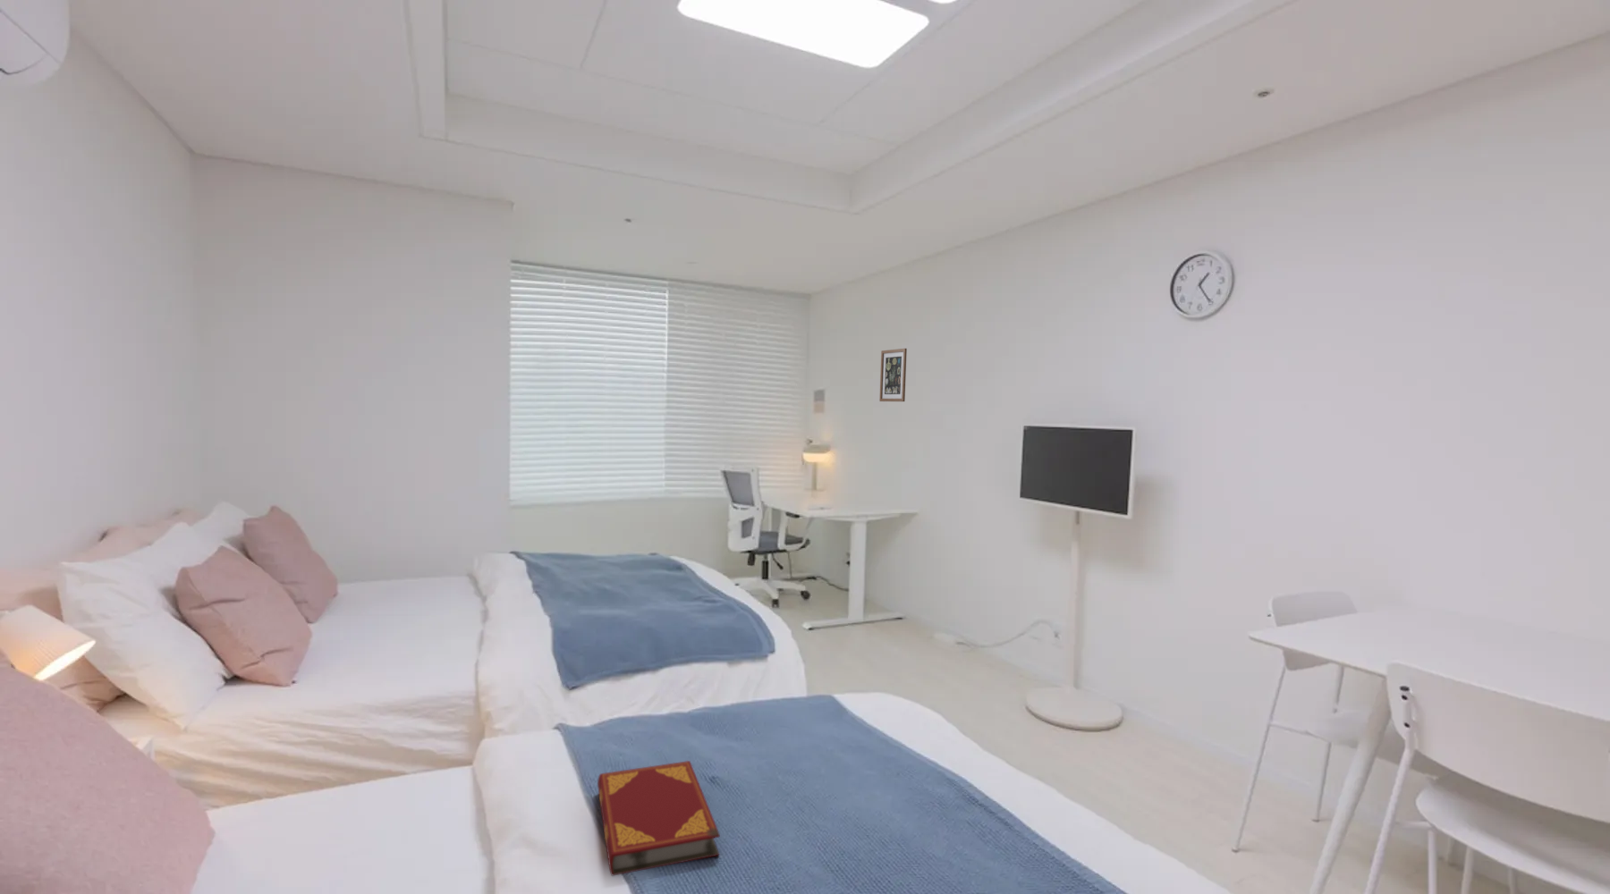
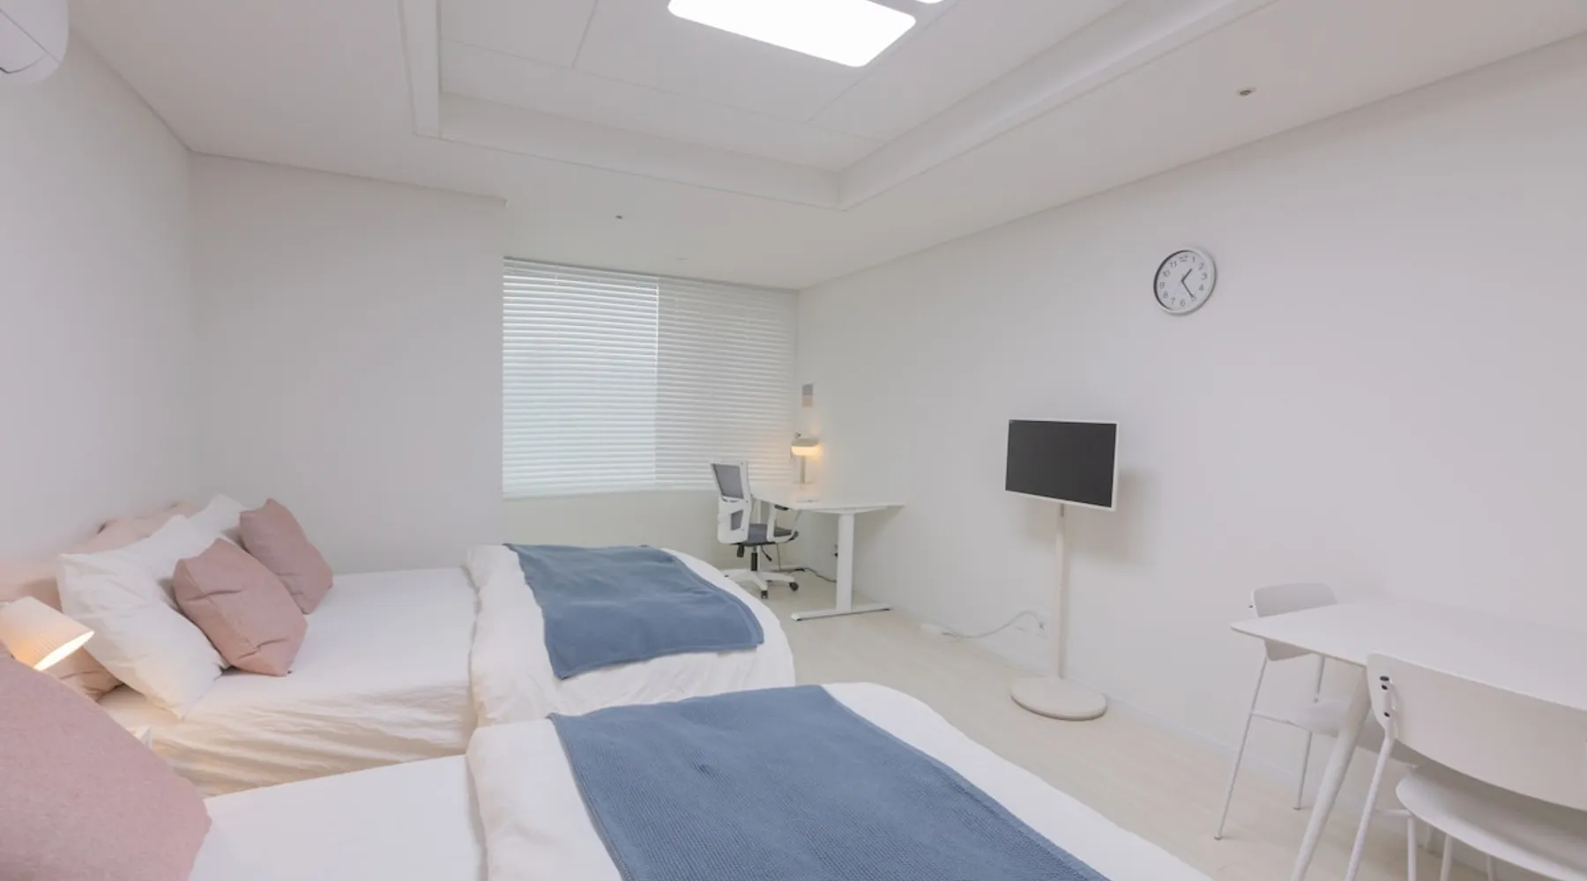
- hardback book [597,760,721,877]
- wall art [879,348,907,402]
